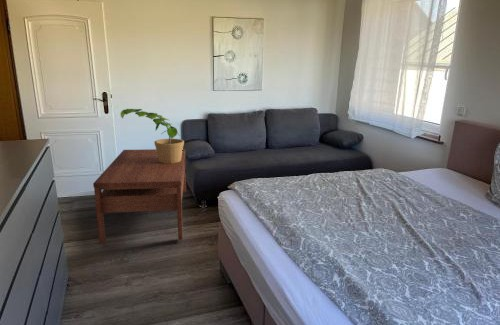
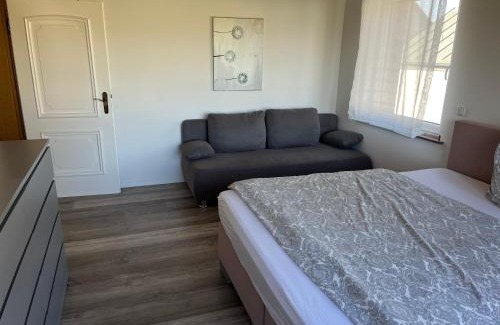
- potted plant [120,108,185,163]
- coffee table [92,148,187,245]
